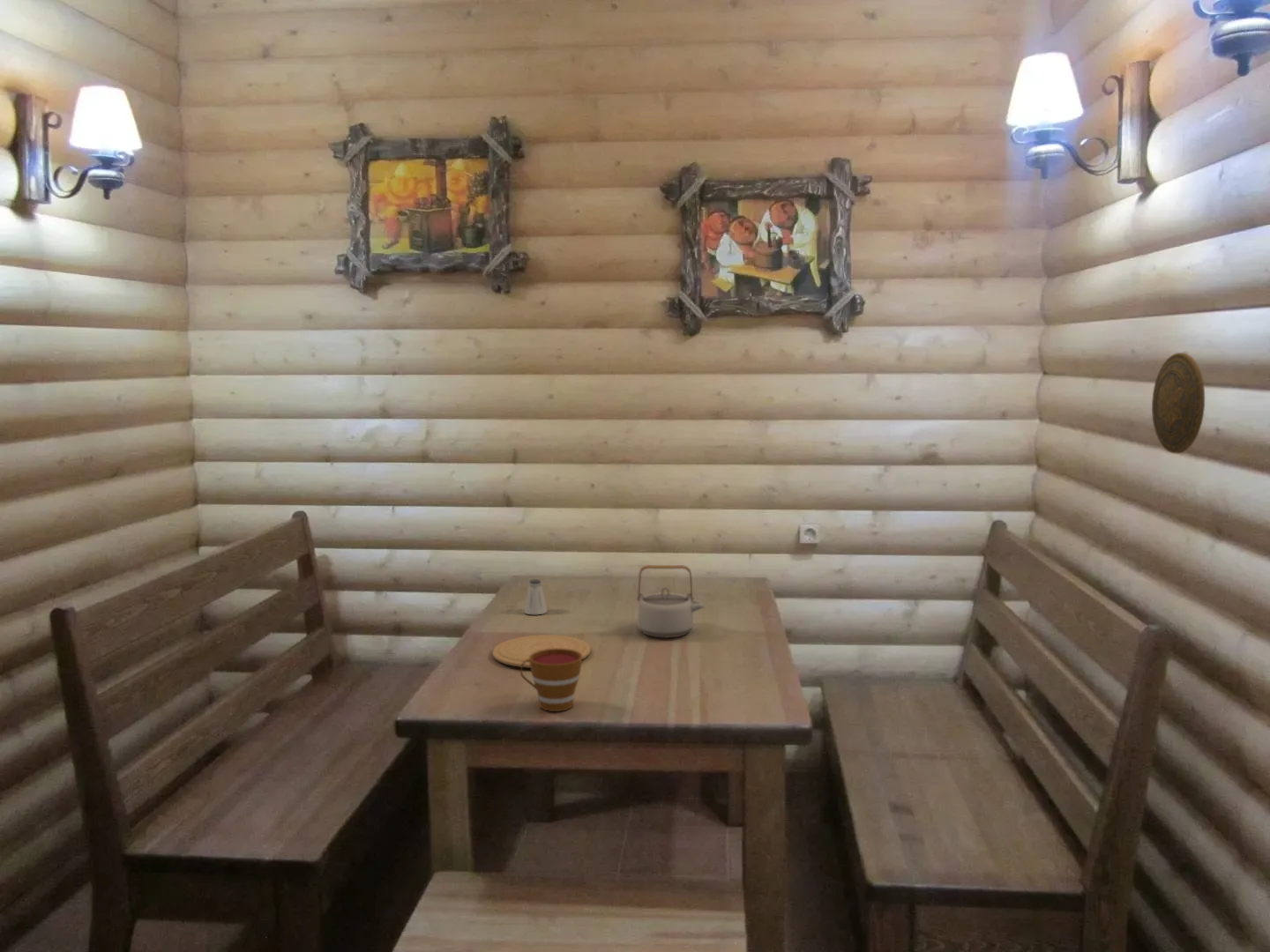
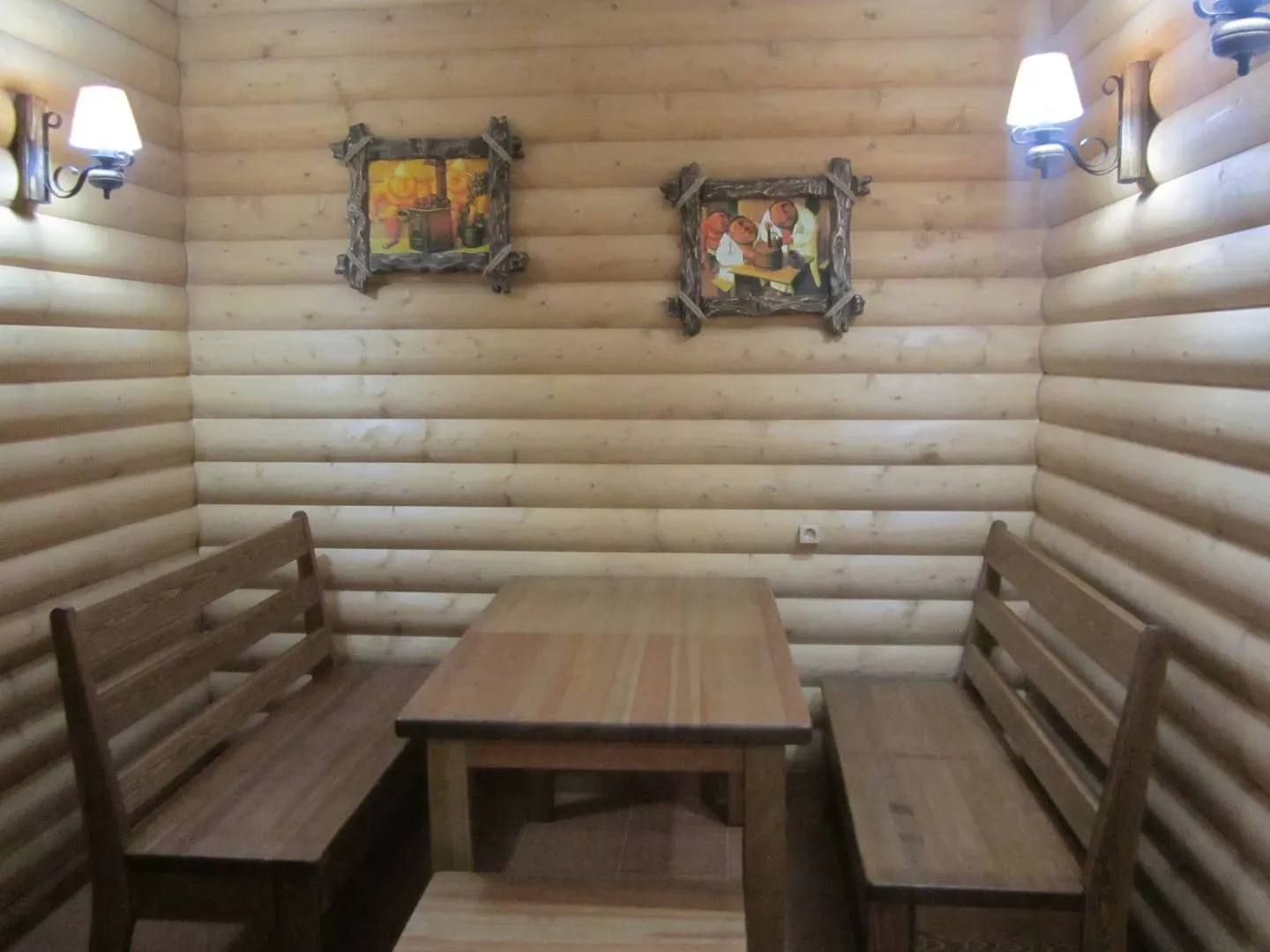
- saltshaker [523,578,549,615]
- decorative plate [1151,352,1206,454]
- cup [519,649,583,712]
- teapot [636,564,706,638]
- plate [492,634,592,668]
